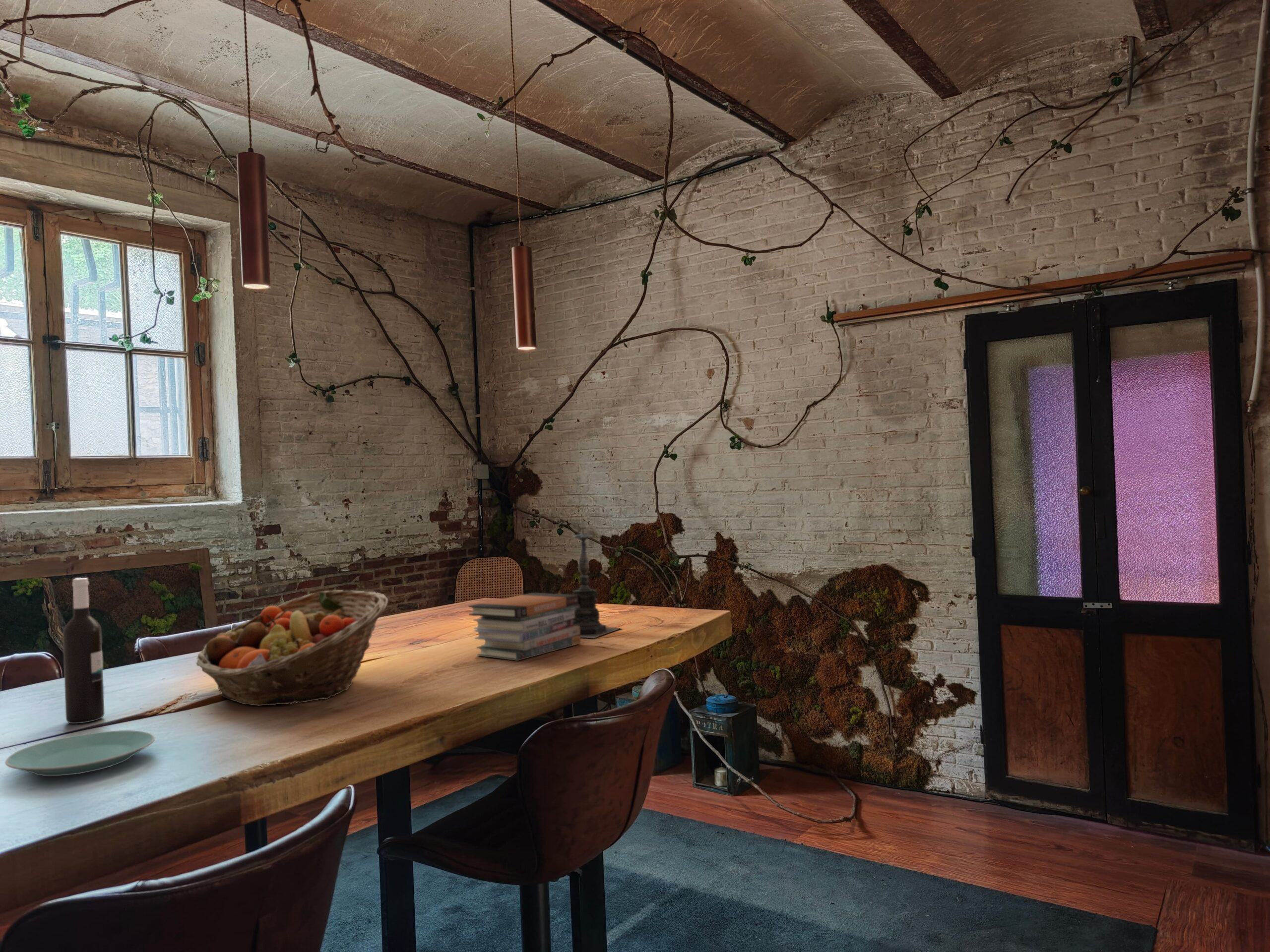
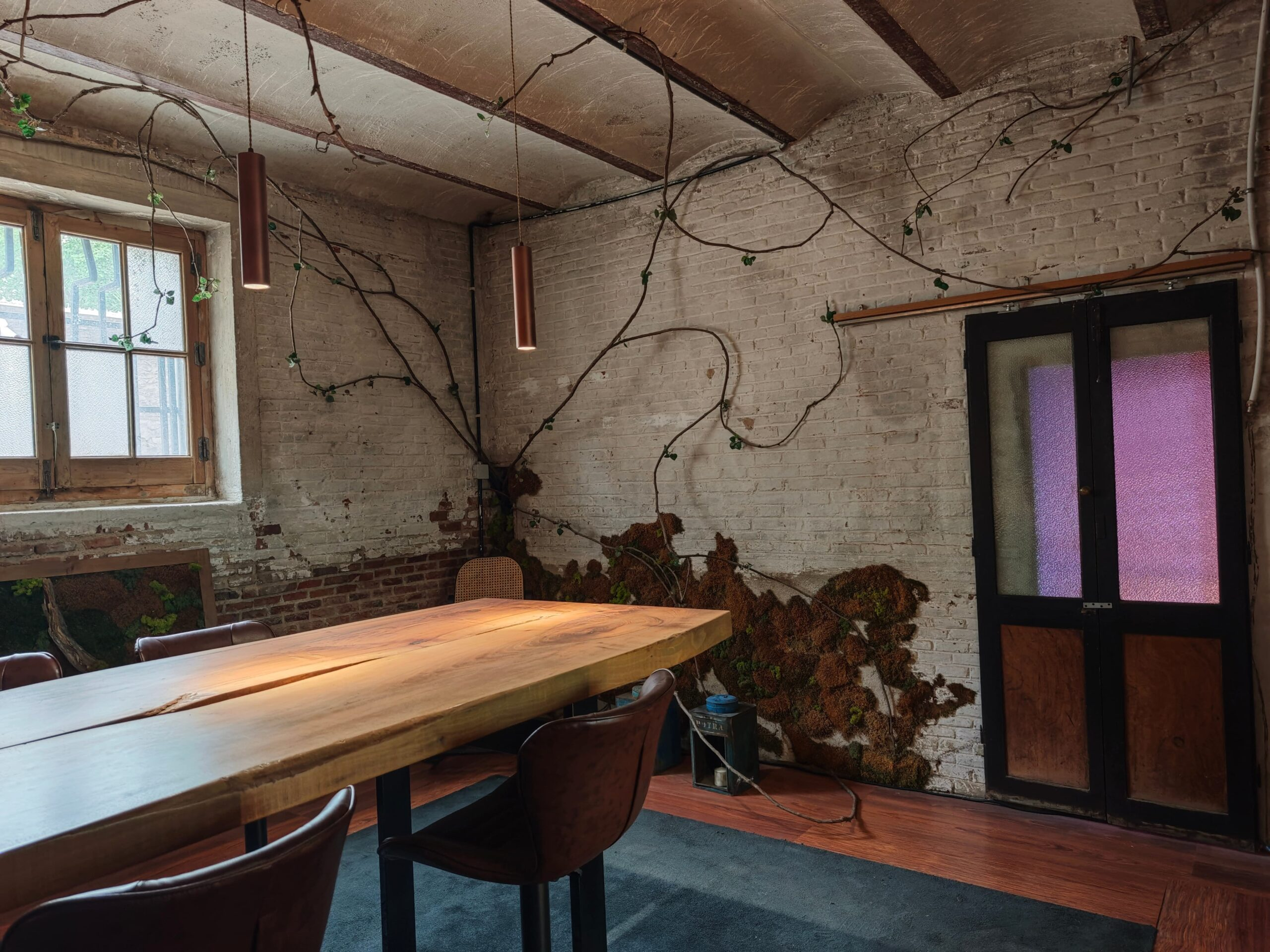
- wine bottle [63,577,105,724]
- book stack [468,592,581,661]
- candle holder [572,519,623,639]
- plate [4,730,155,776]
- fruit basket [195,590,388,707]
